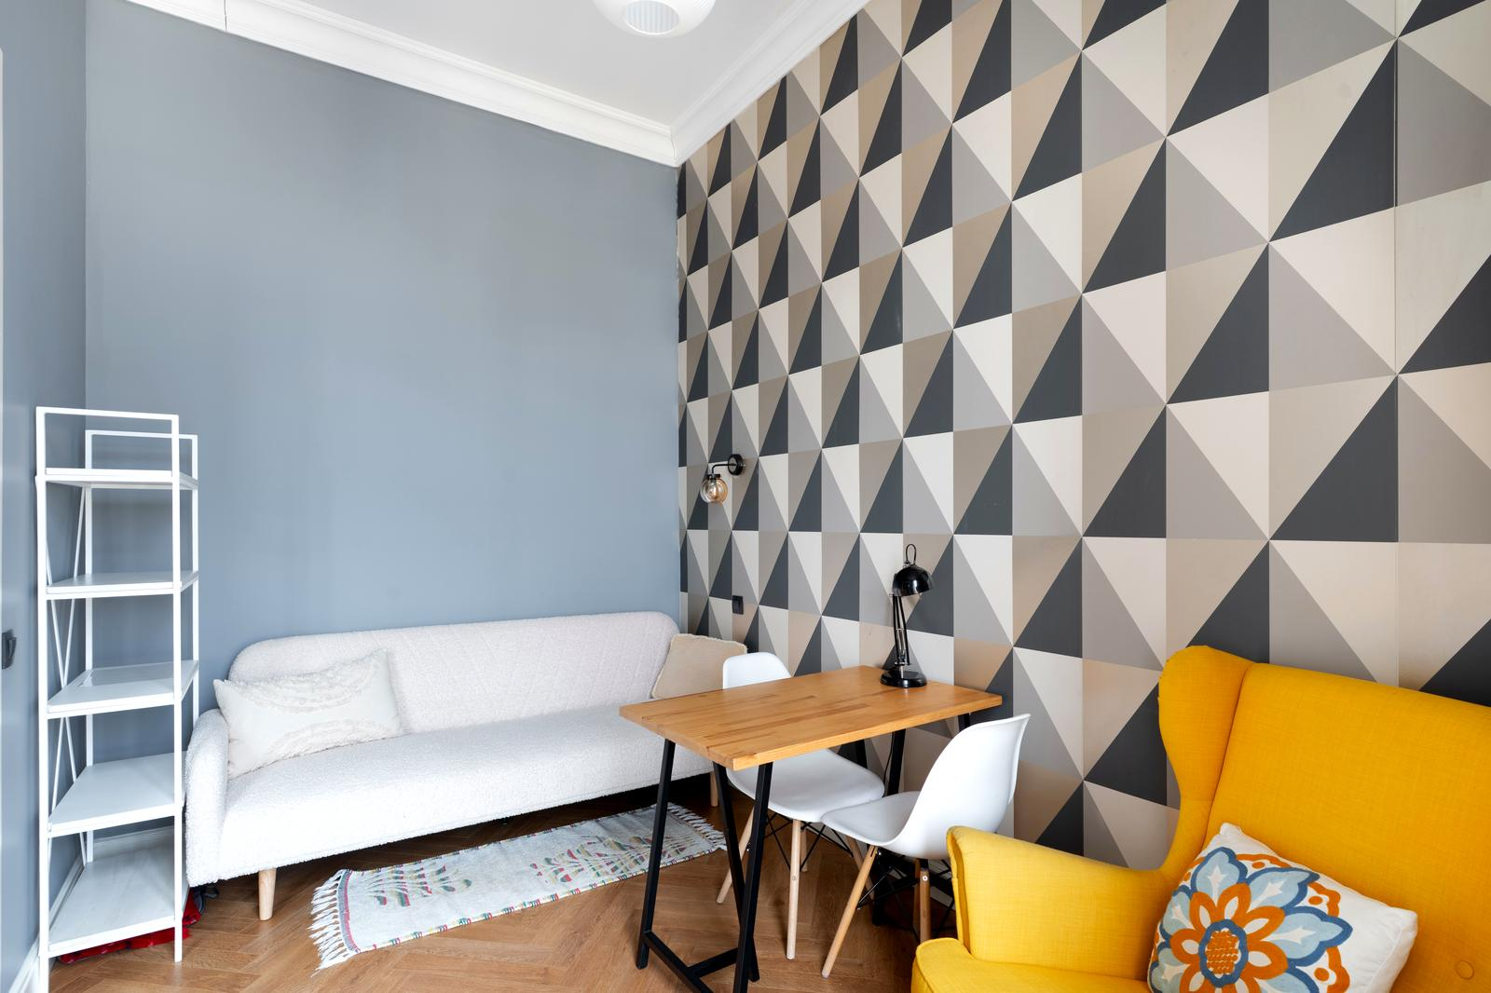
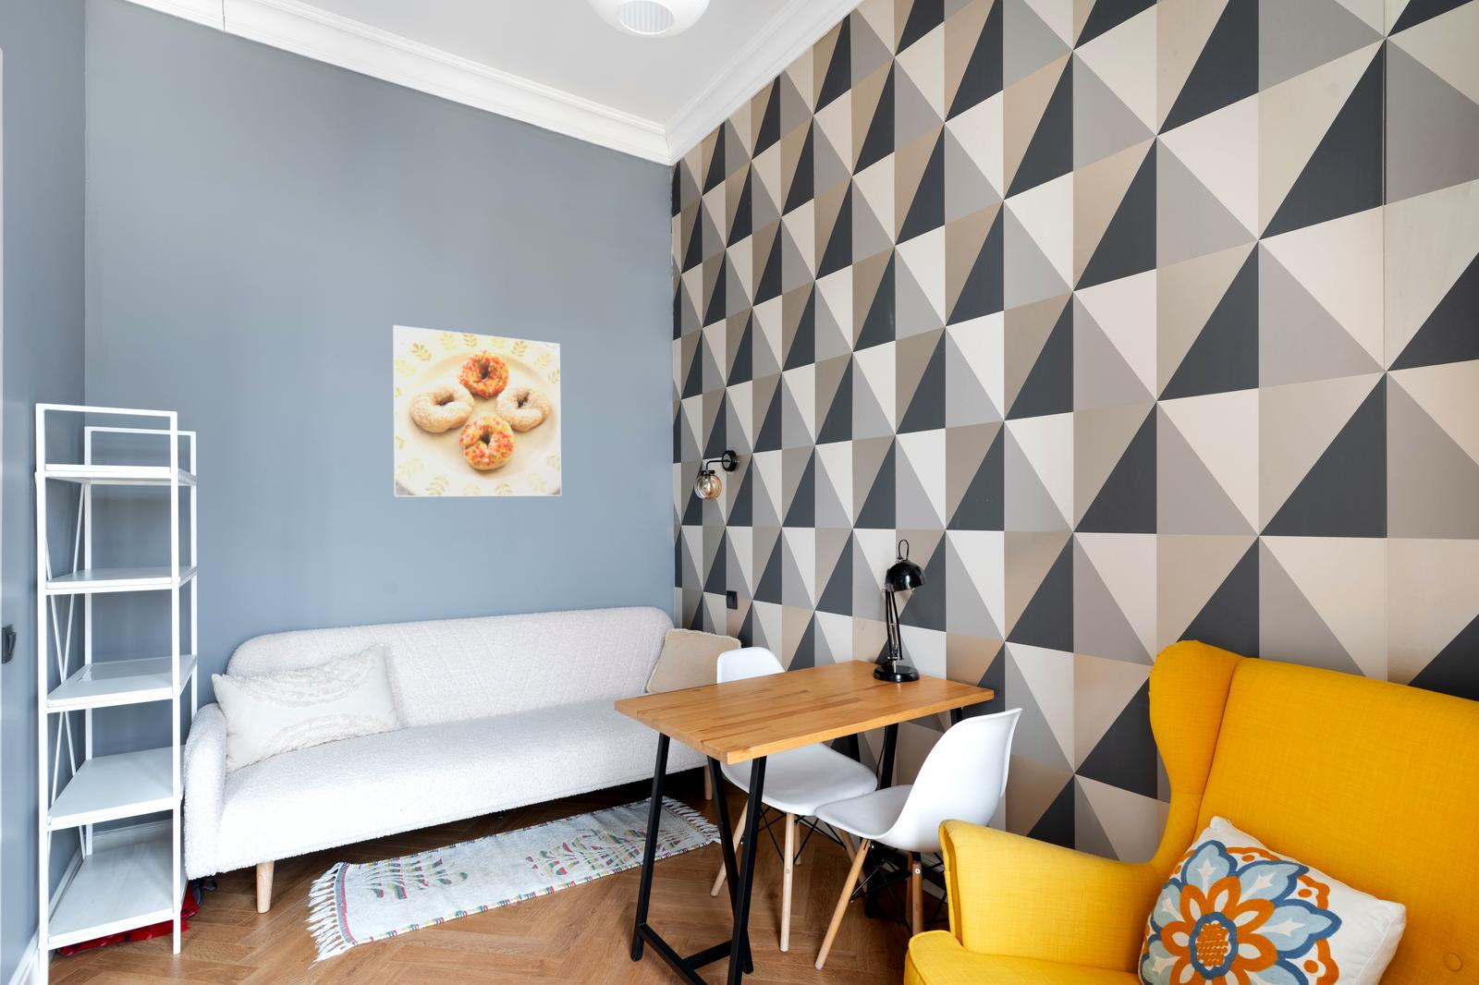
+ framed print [391,324,562,498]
